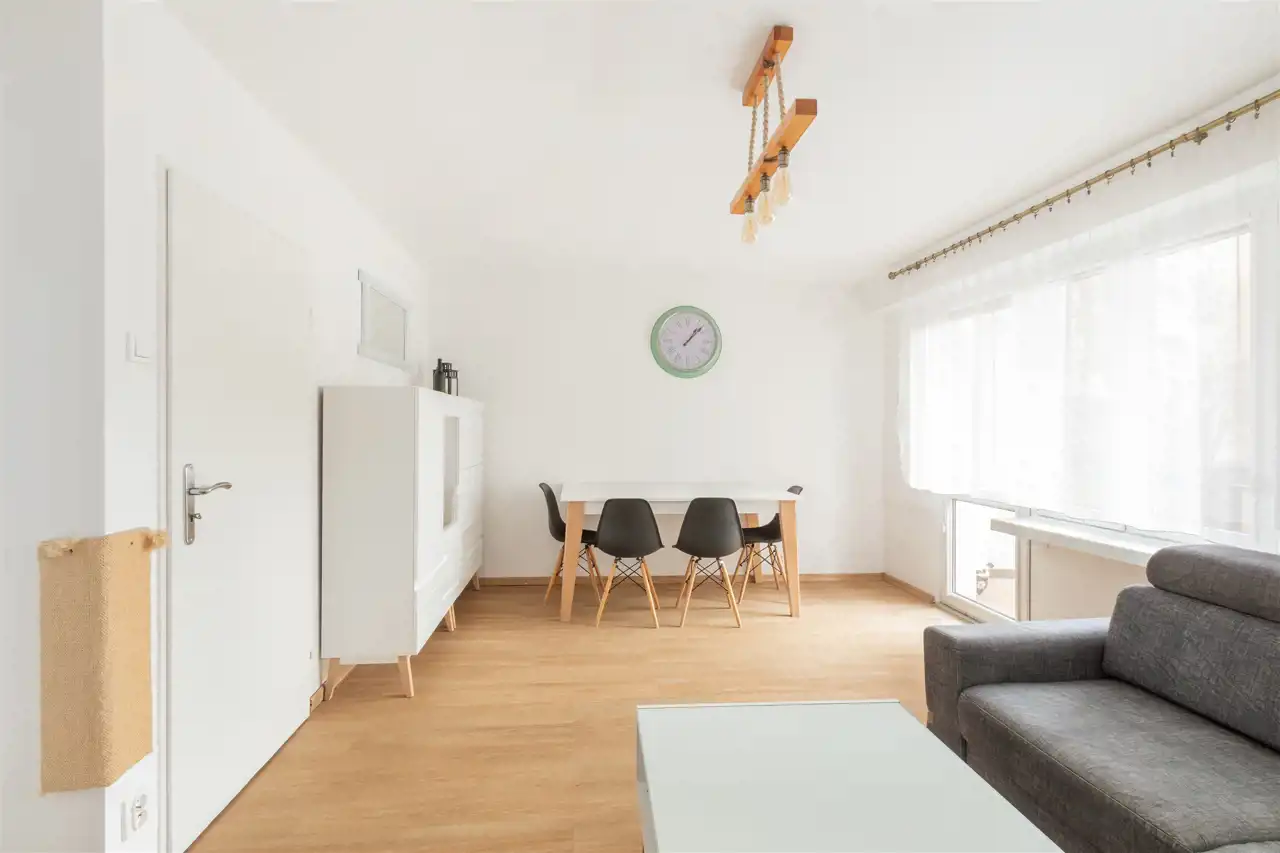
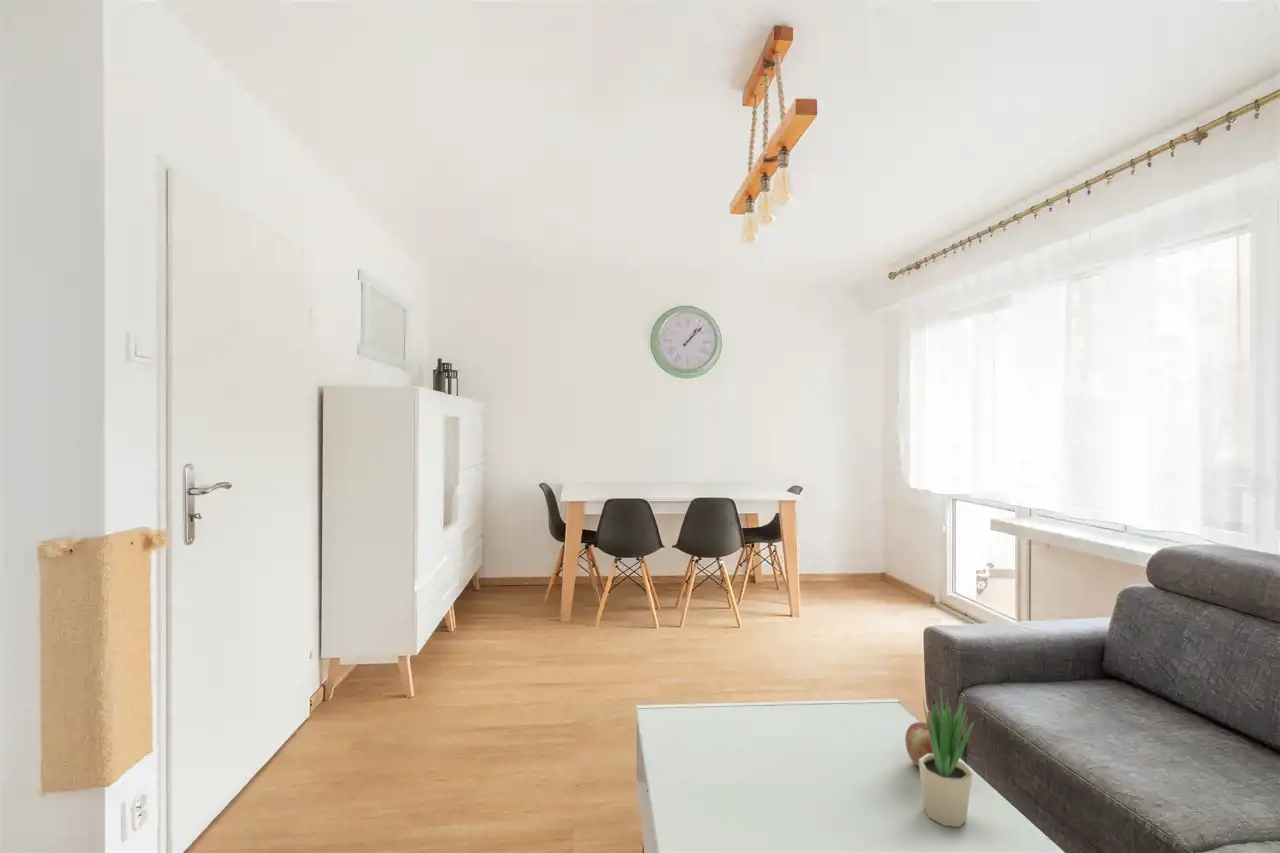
+ potted plant [918,680,976,828]
+ apple [904,721,933,767]
